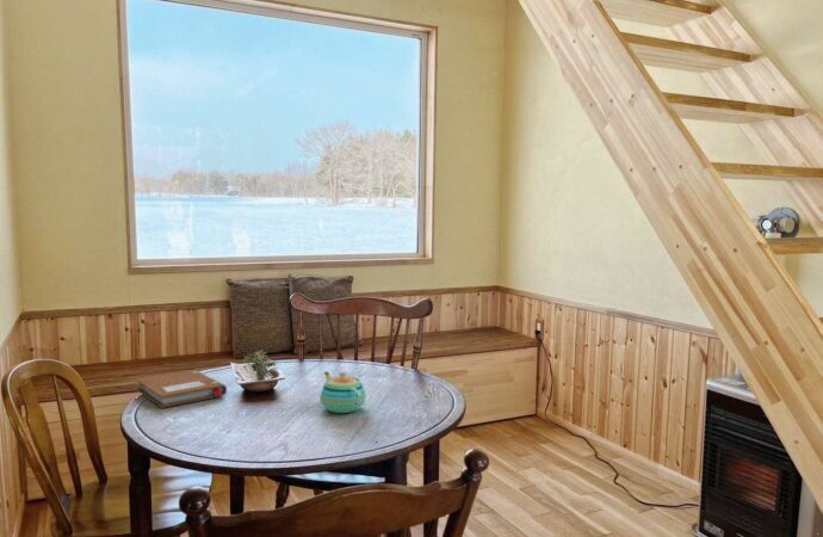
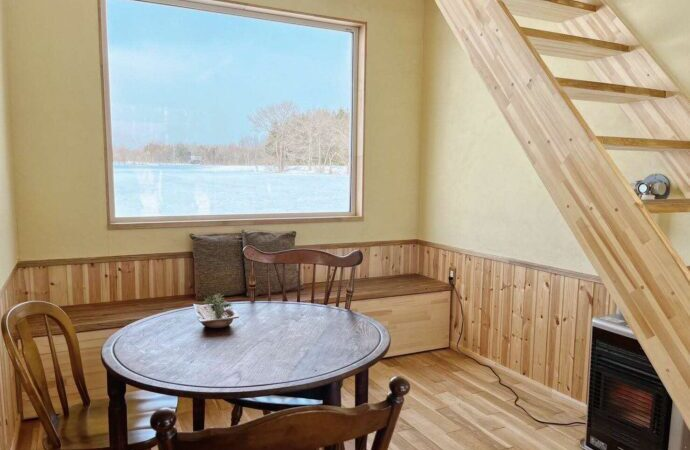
- teapot [318,371,367,414]
- notebook [135,369,228,409]
